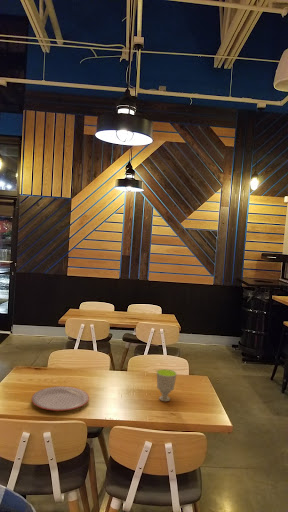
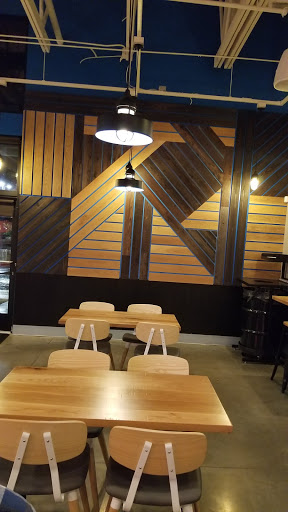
- plate [31,385,90,412]
- cup [156,368,178,402]
